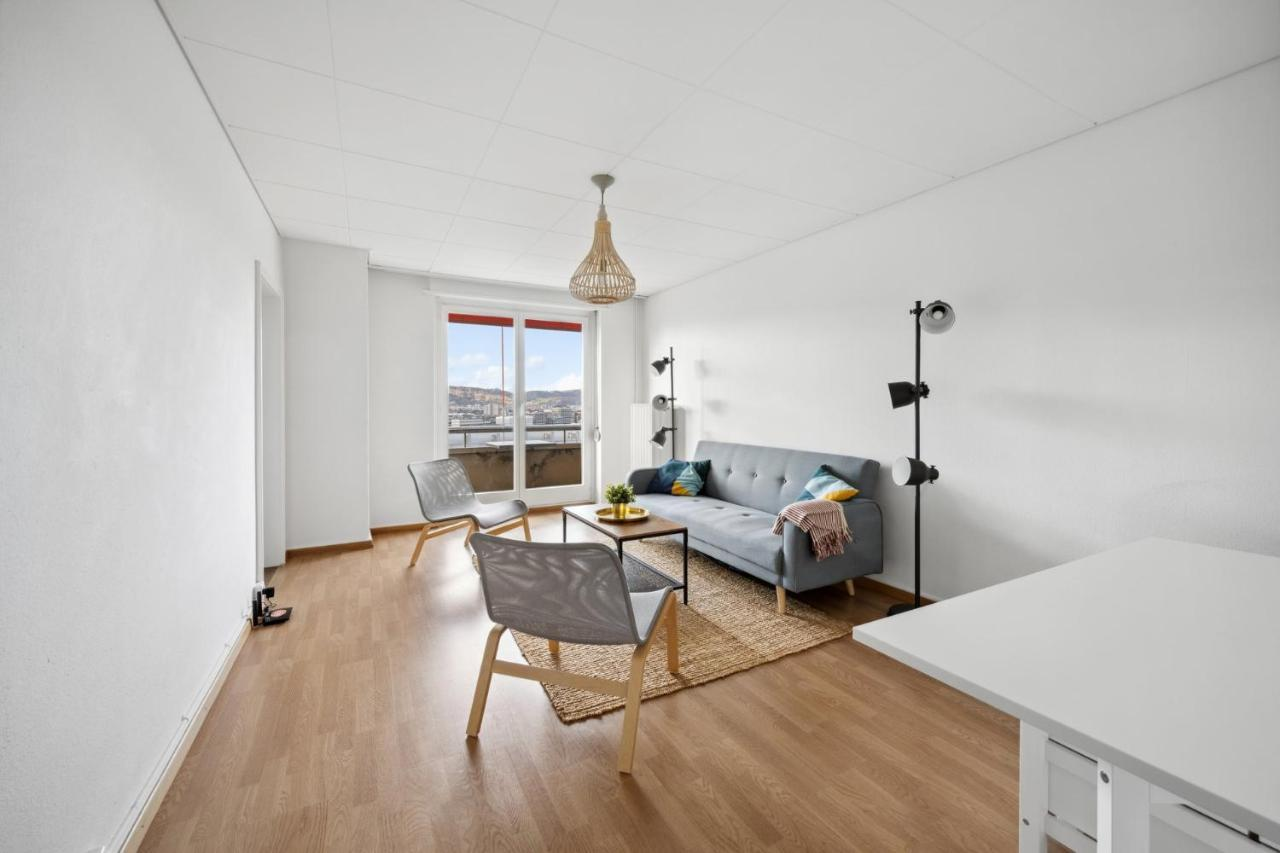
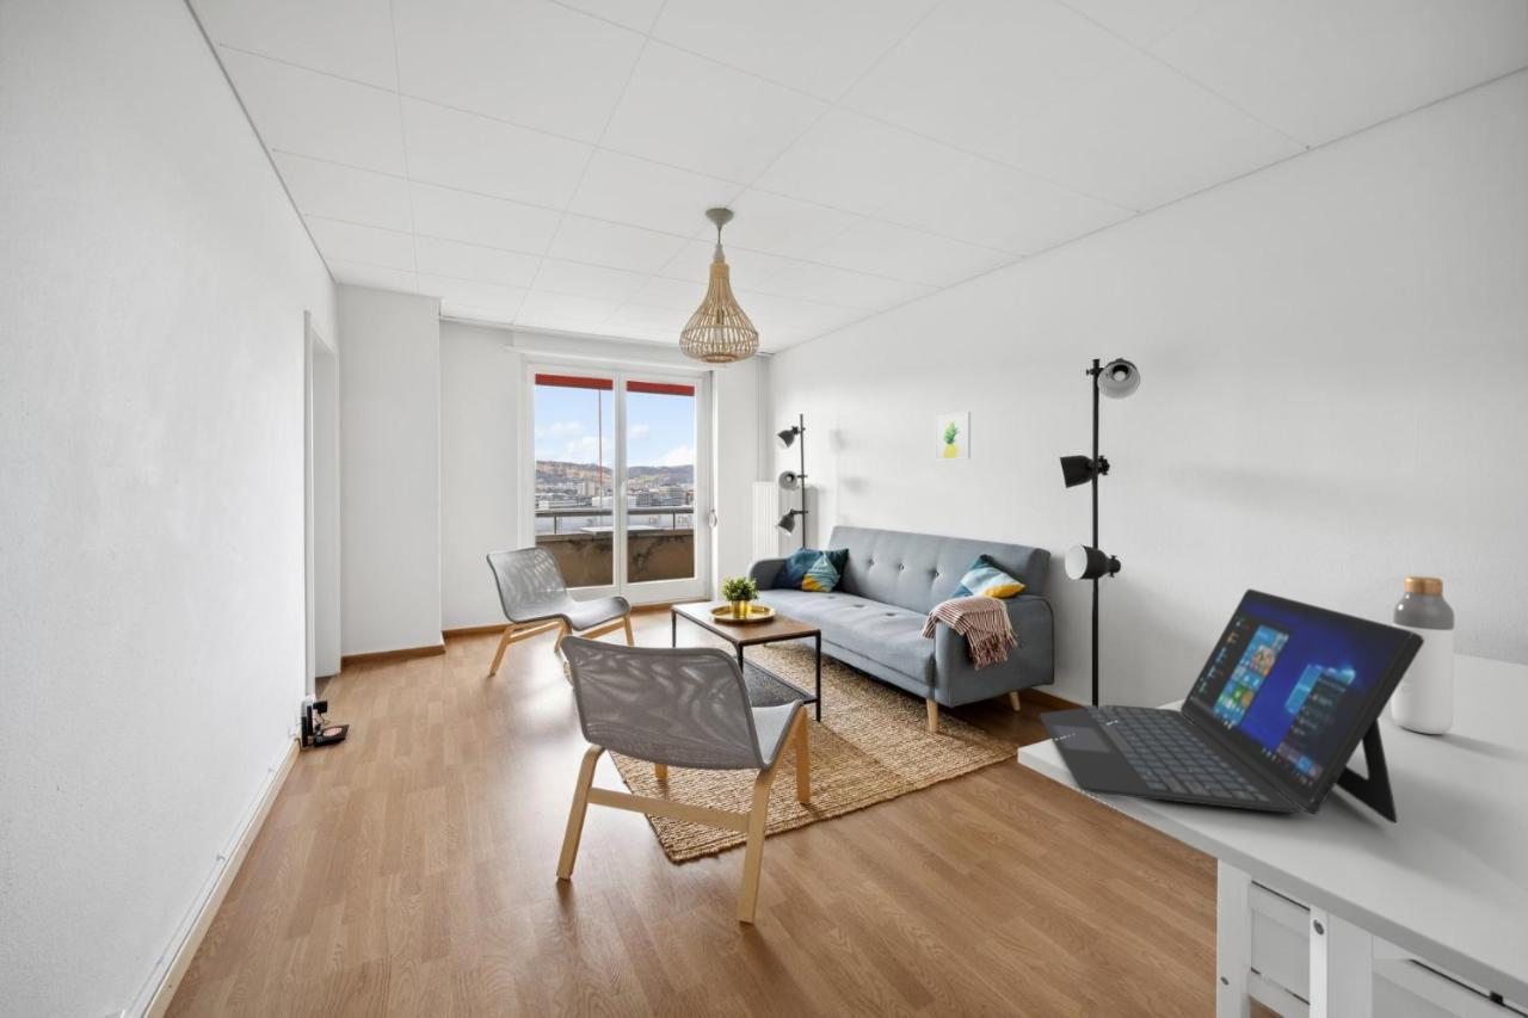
+ laptop [1039,587,1424,823]
+ bottle [1391,575,1455,735]
+ wall art [934,411,972,462]
